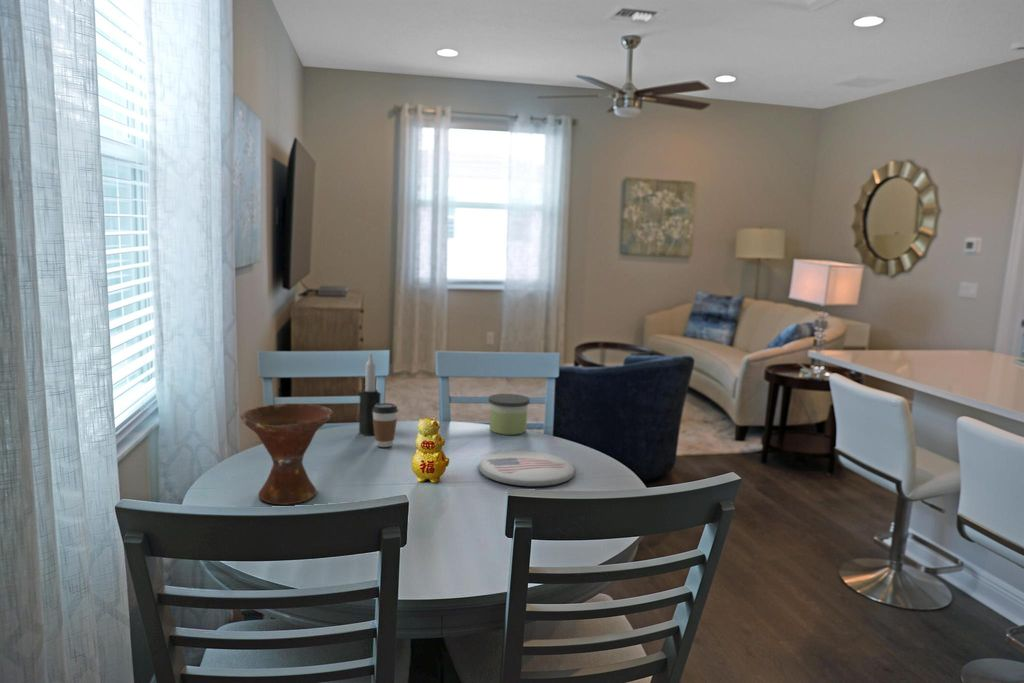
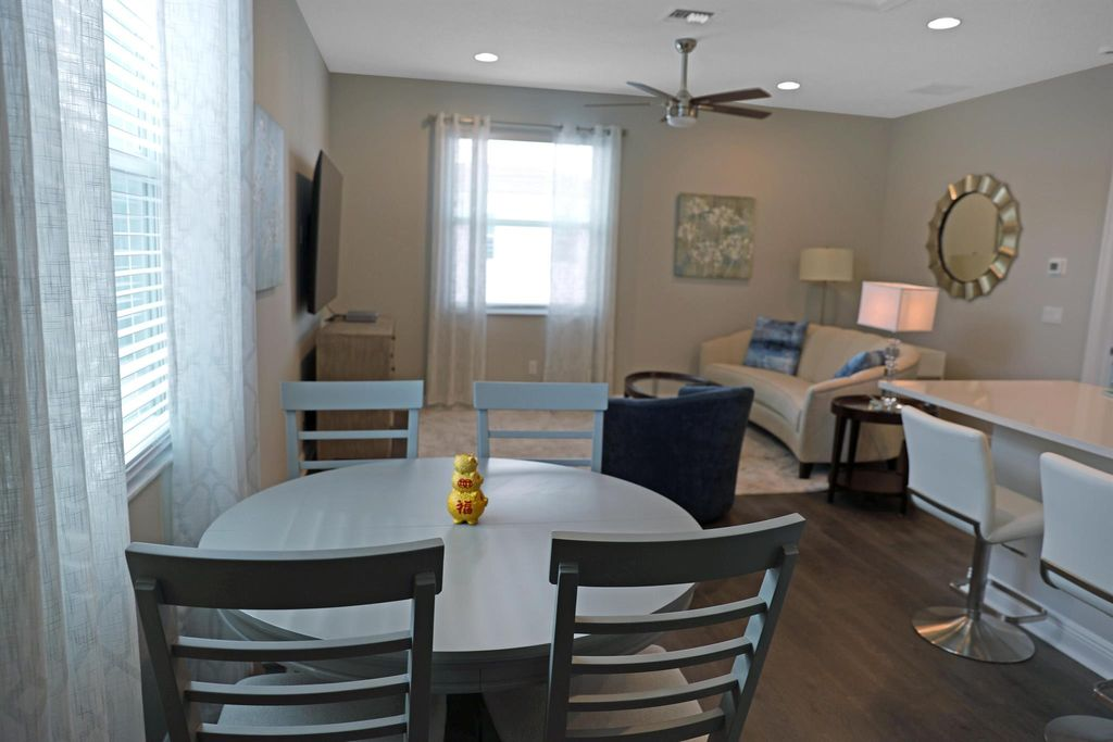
- coffee cup [372,402,399,448]
- candle [488,393,531,436]
- plate [477,450,576,488]
- bowl [239,402,334,506]
- candle [358,352,382,437]
